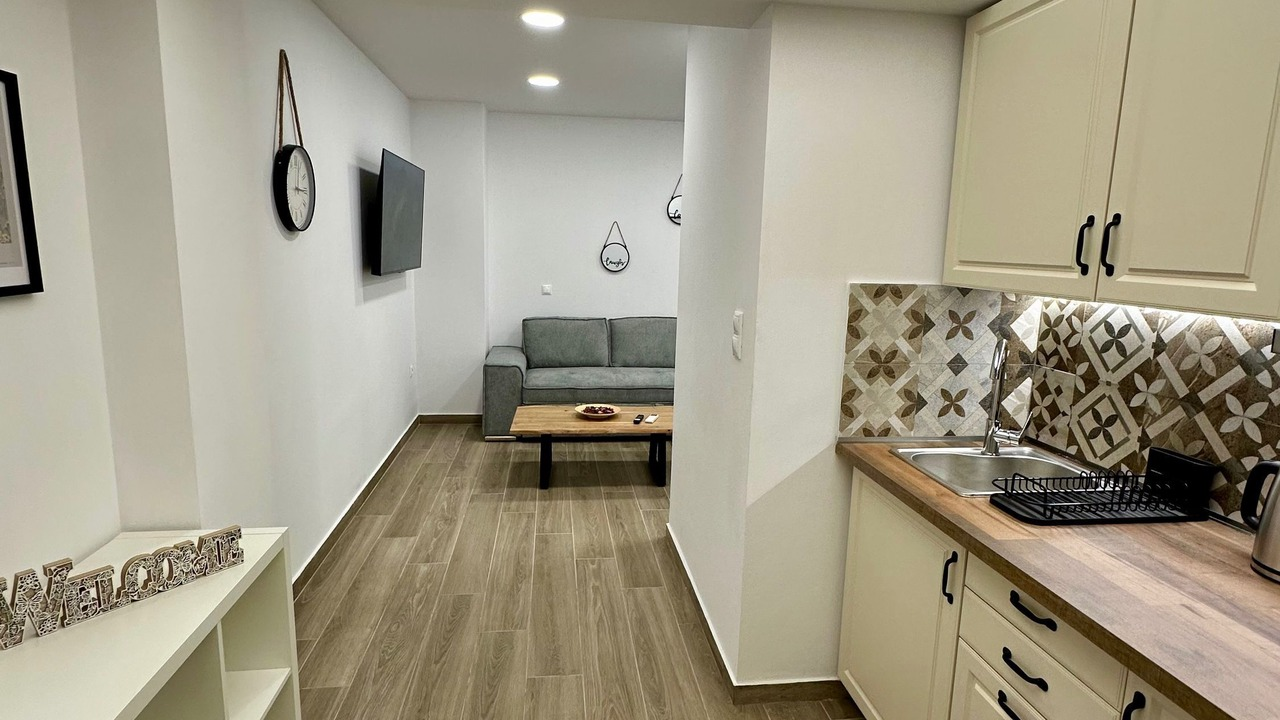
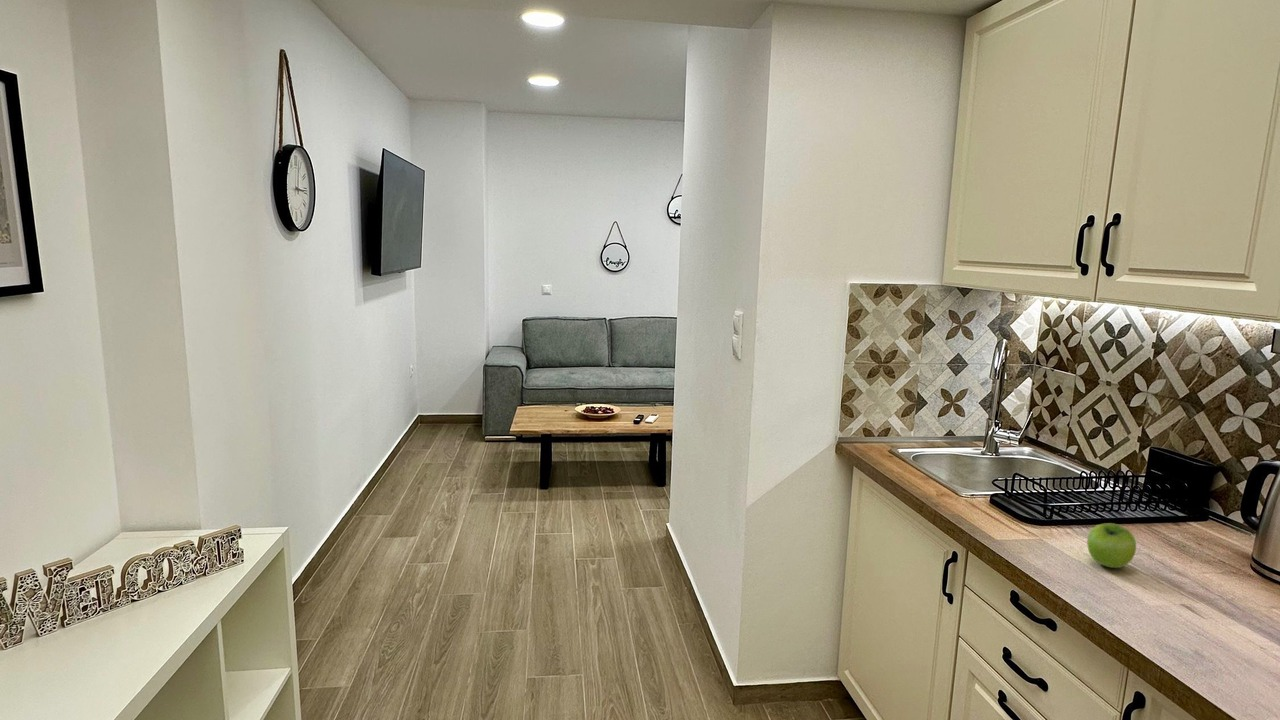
+ fruit [1086,522,1137,569]
